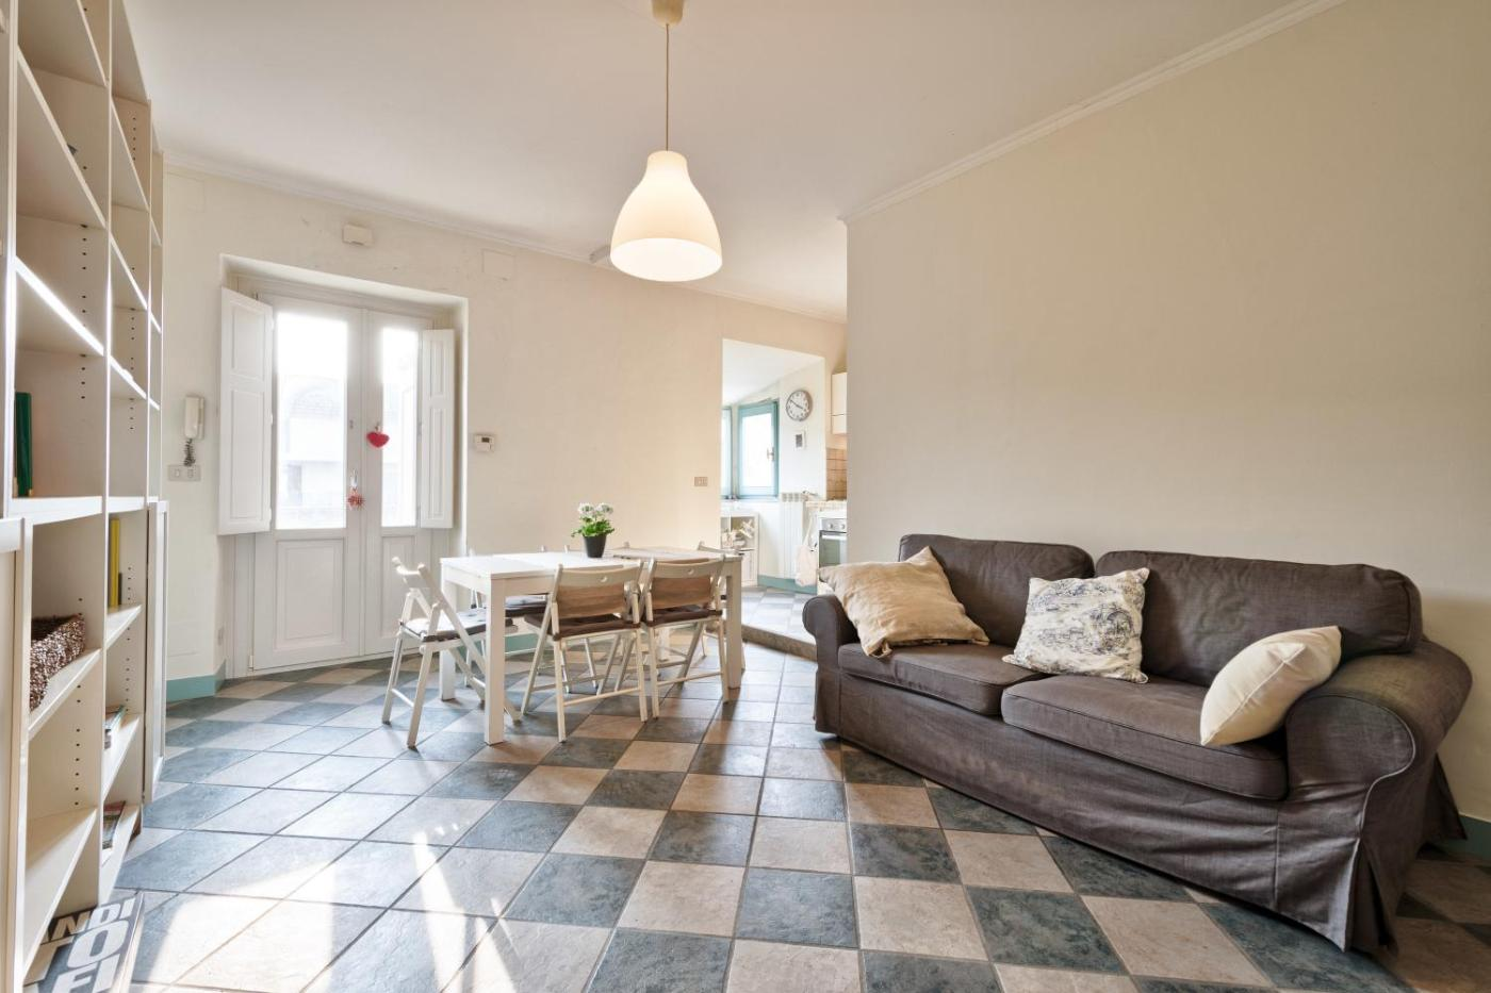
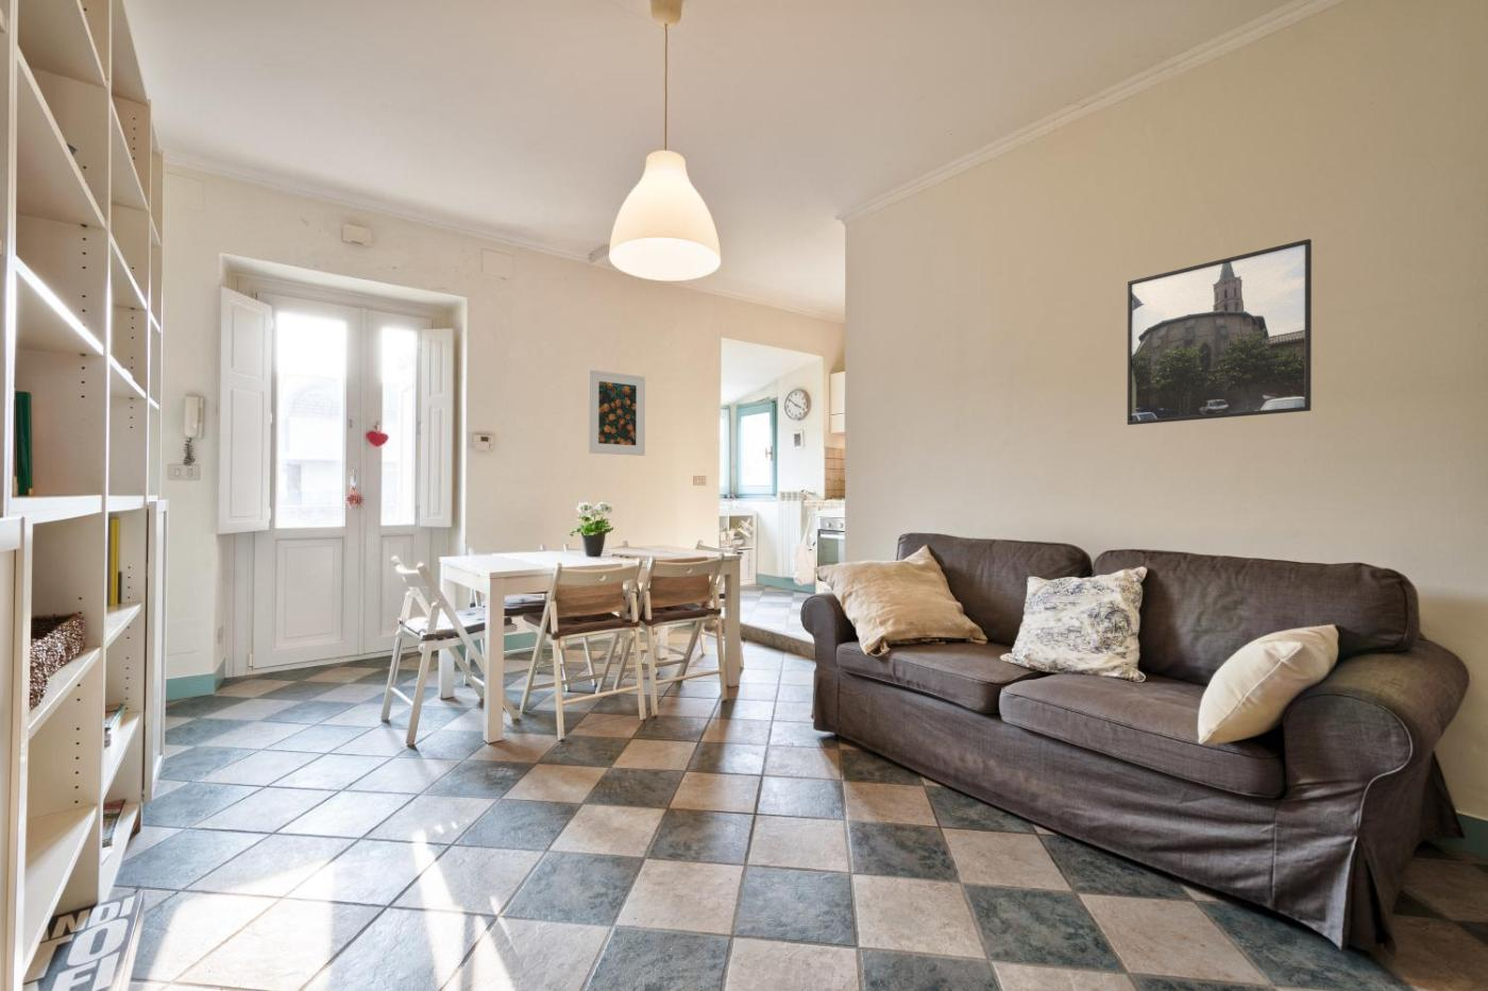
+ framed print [587,368,646,457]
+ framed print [1126,238,1312,426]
